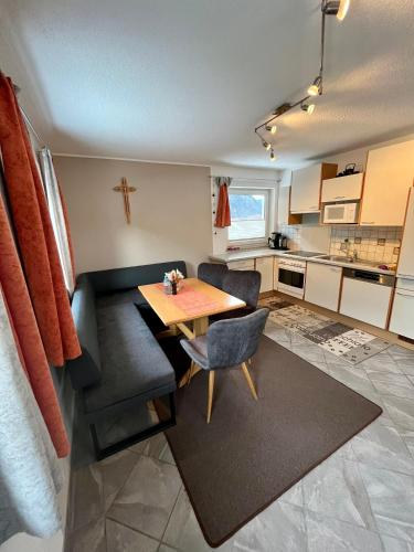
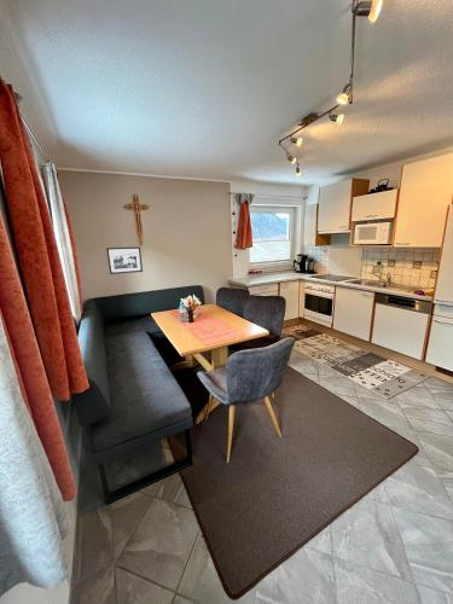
+ picture frame [105,245,144,275]
